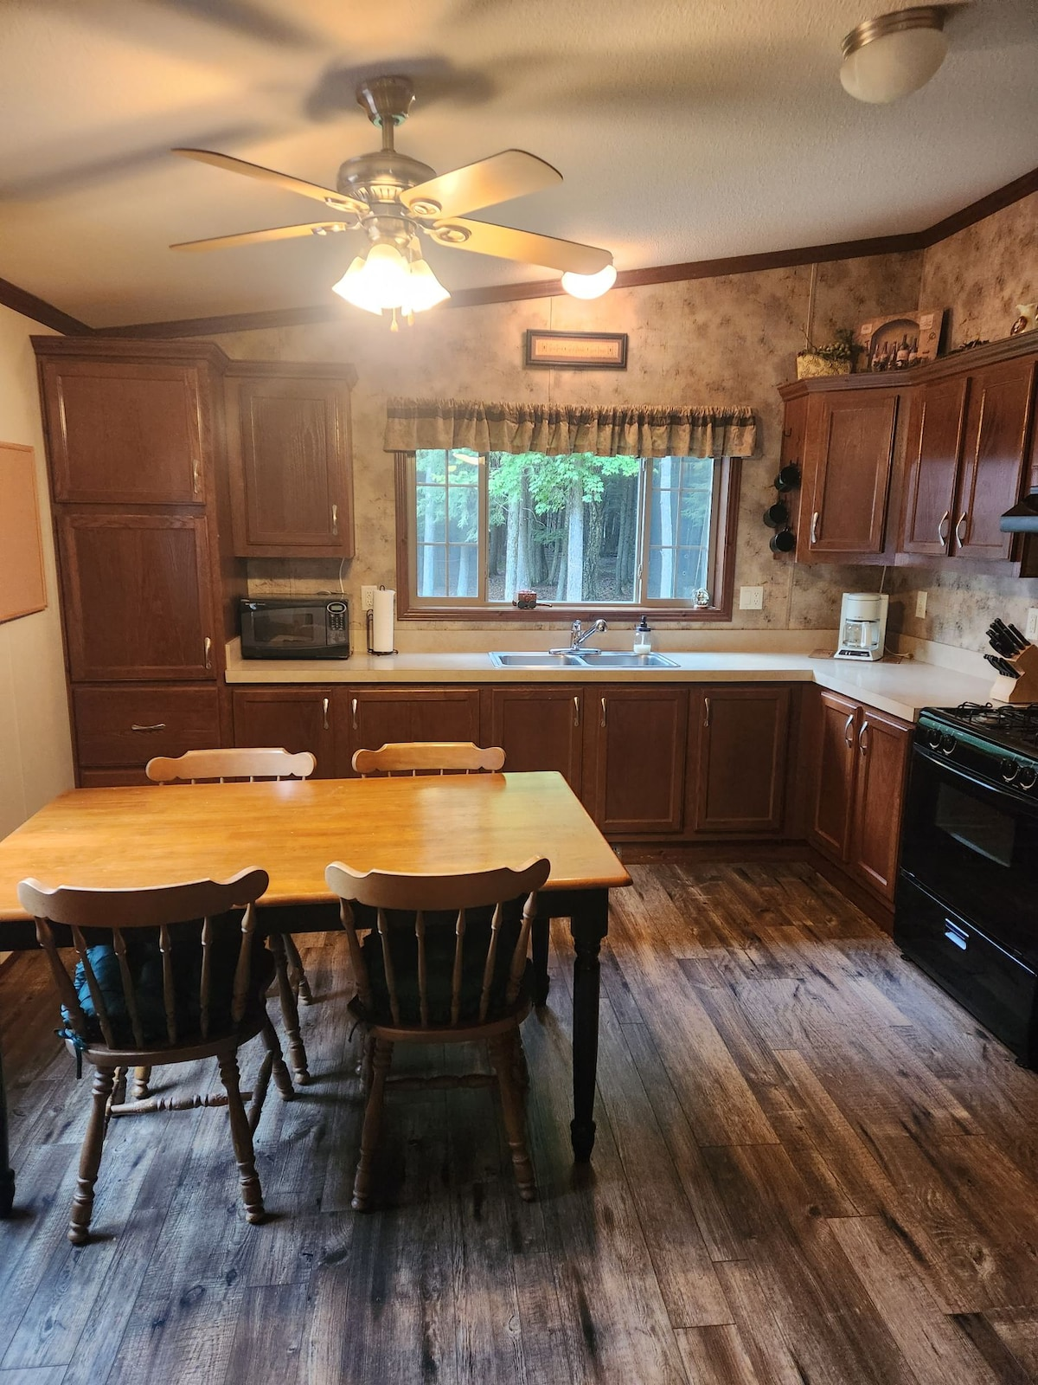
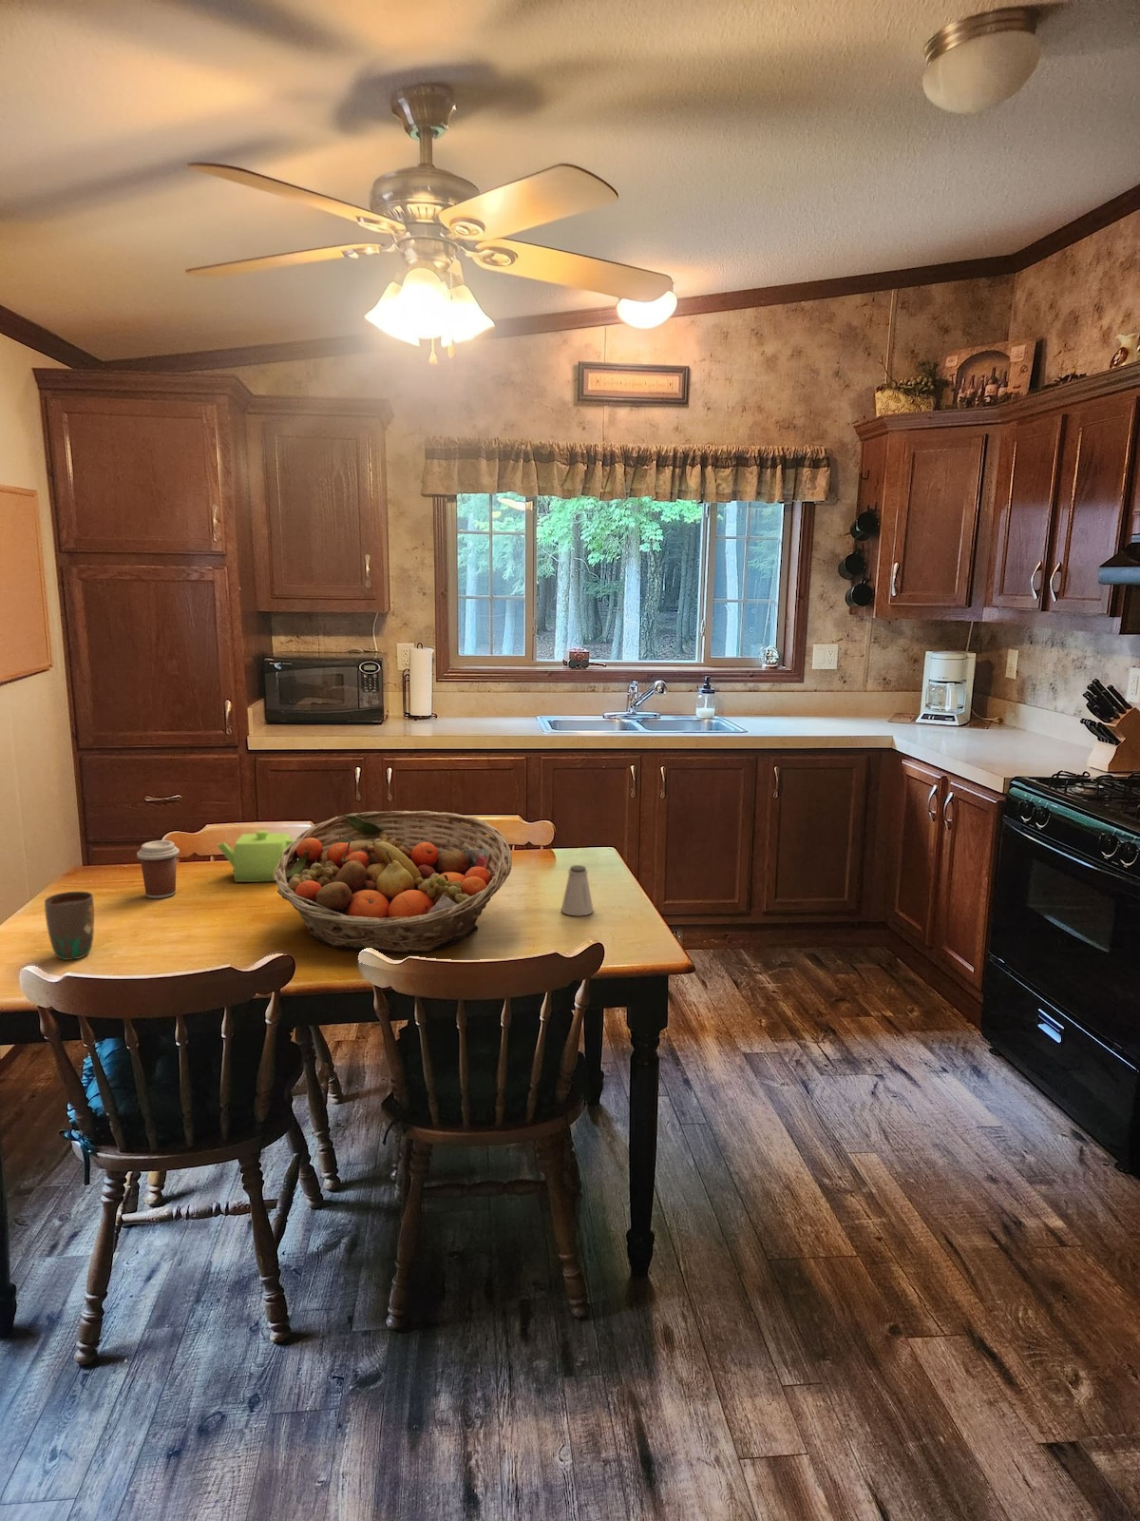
+ saltshaker [560,865,594,916]
+ teapot [217,829,298,883]
+ fruit basket [273,810,513,953]
+ mug [43,891,95,961]
+ coffee cup [135,840,181,899]
